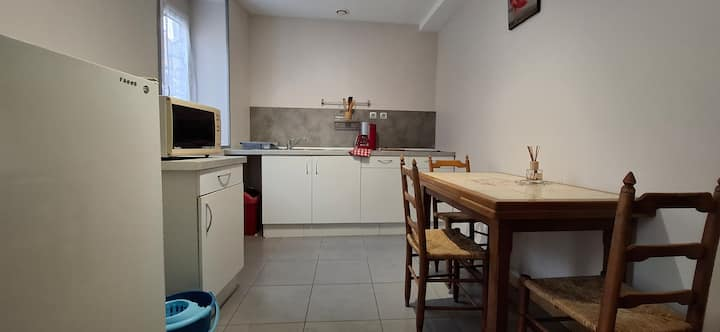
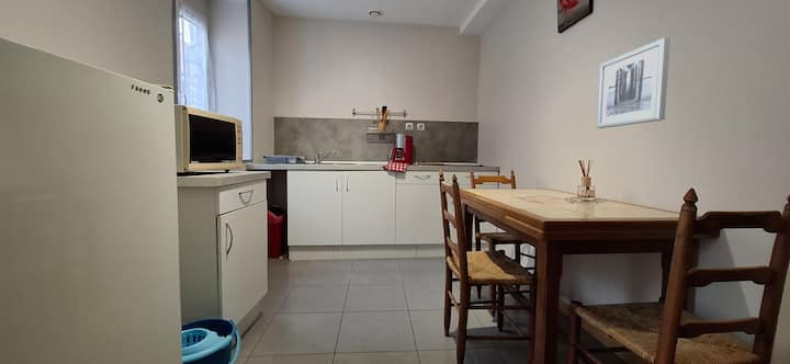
+ wall art [596,36,672,129]
